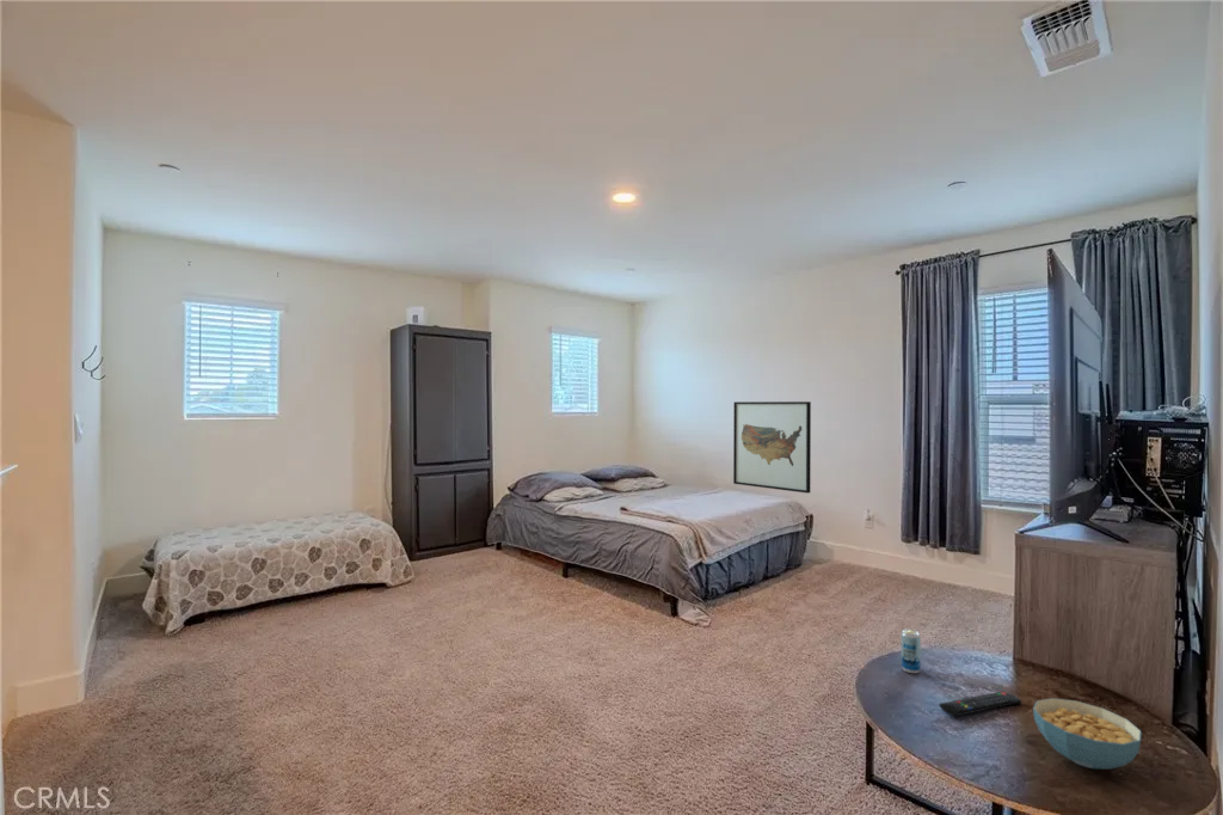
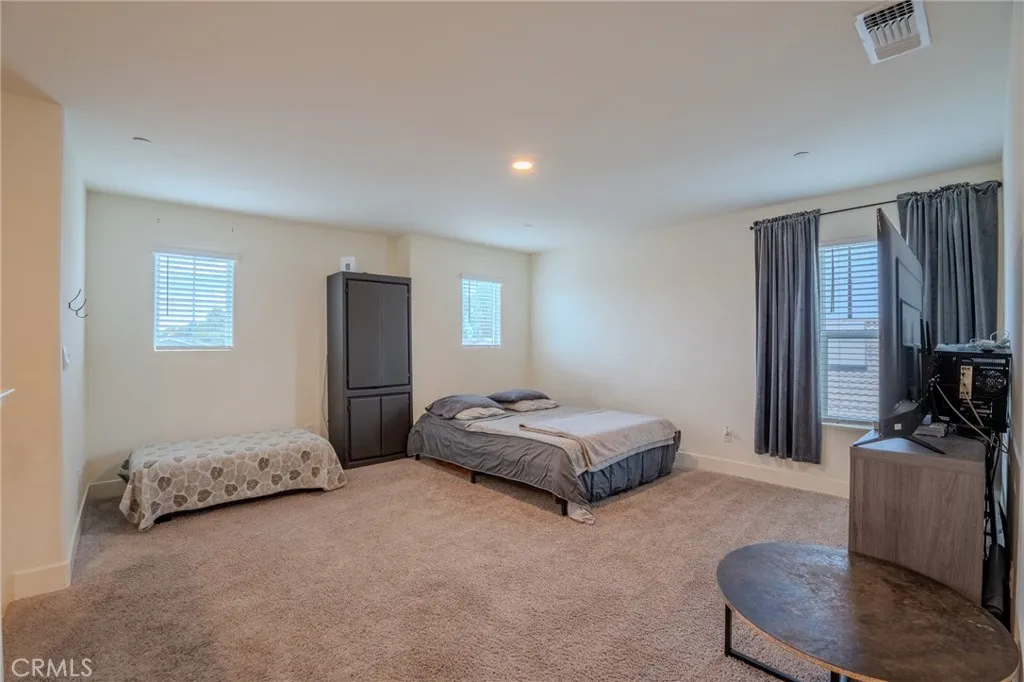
- cereal bowl [1032,697,1143,771]
- wall art [732,400,812,495]
- remote control [938,690,1022,717]
- beverage can [899,627,922,674]
